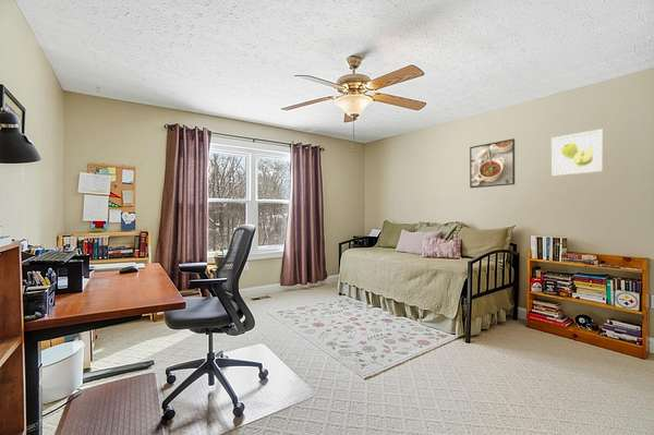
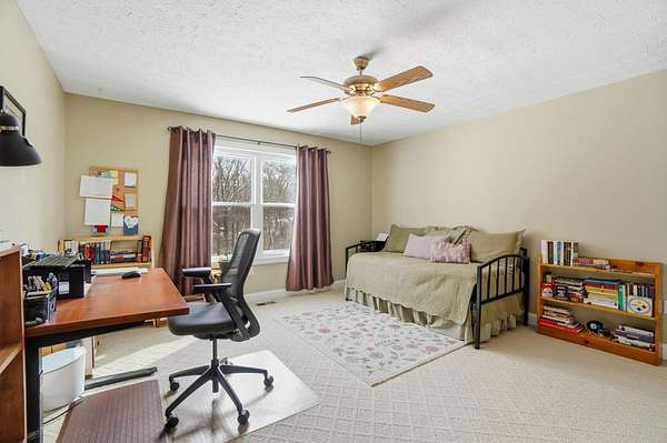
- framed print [469,137,516,189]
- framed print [550,128,604,178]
